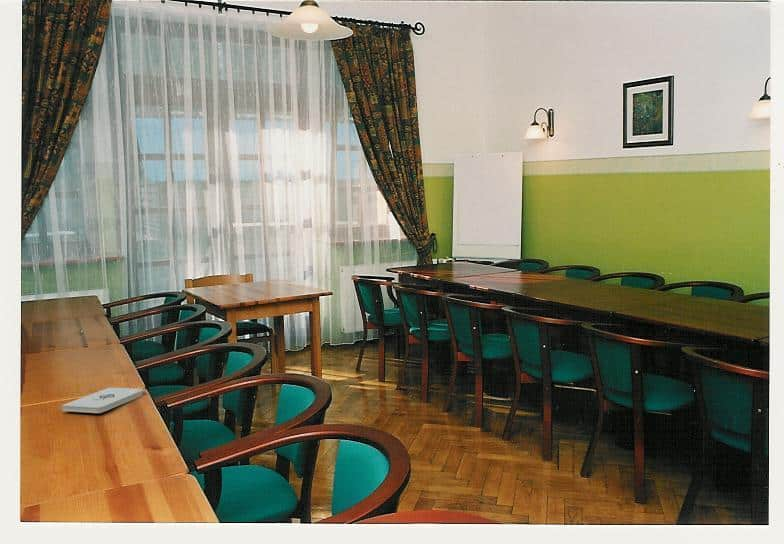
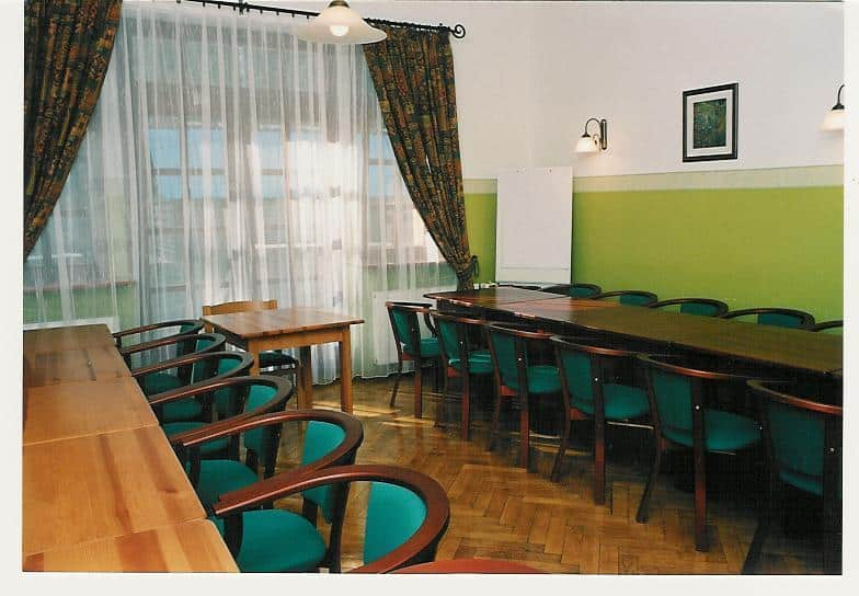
- notepad [61,387,144,414]
